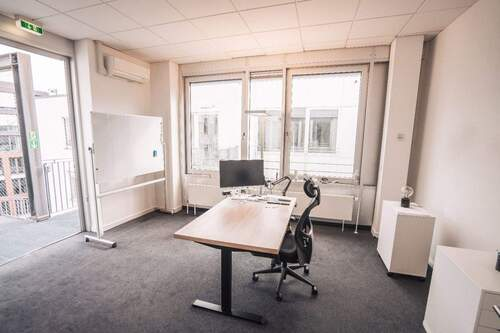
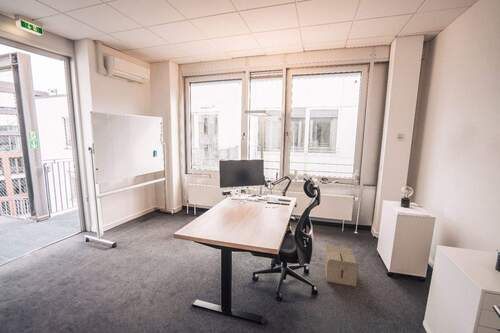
+ cardboard box [324,244,361,288]
